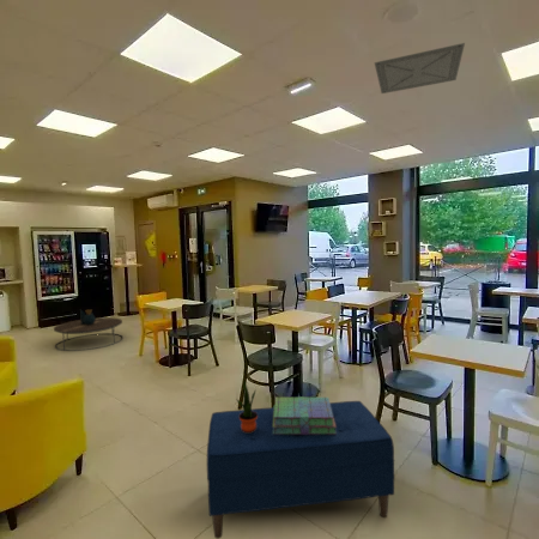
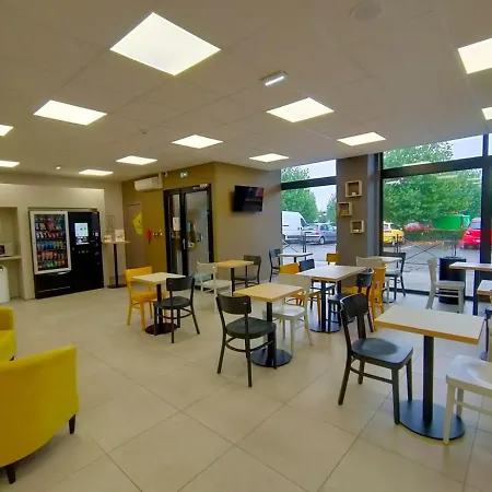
- potted plant [236,380,258,432]
- bench [206,400,395,539]
- coffee table [53,309,125,352]
- ceiling vent [374,42,466,95]
- stack of books [273,395,337,435]
